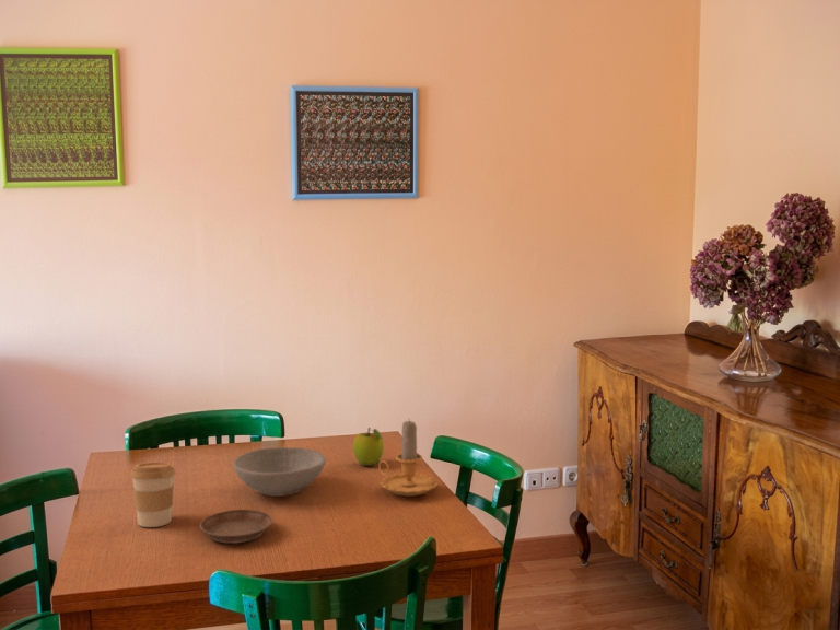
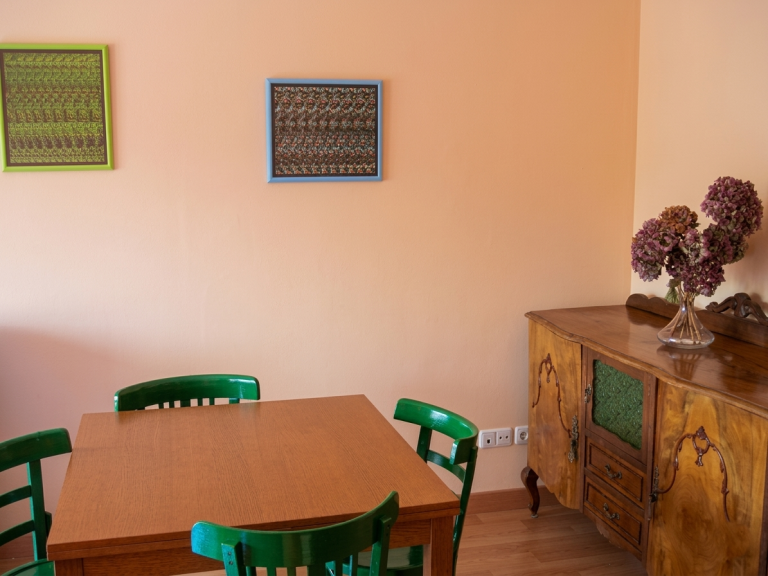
- bowl [232,446,327,498]
- fruit [352,427,385,467]
- candle [377,419,439,498]
- coffee cup [129,462,177,528]
- saucer [199,509,273,545]
